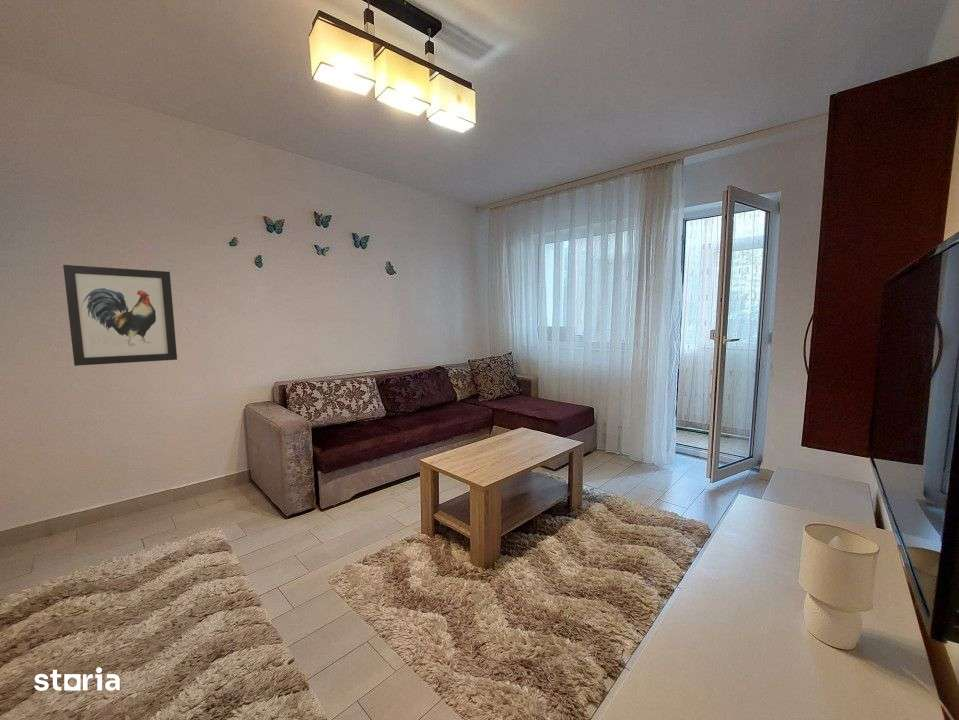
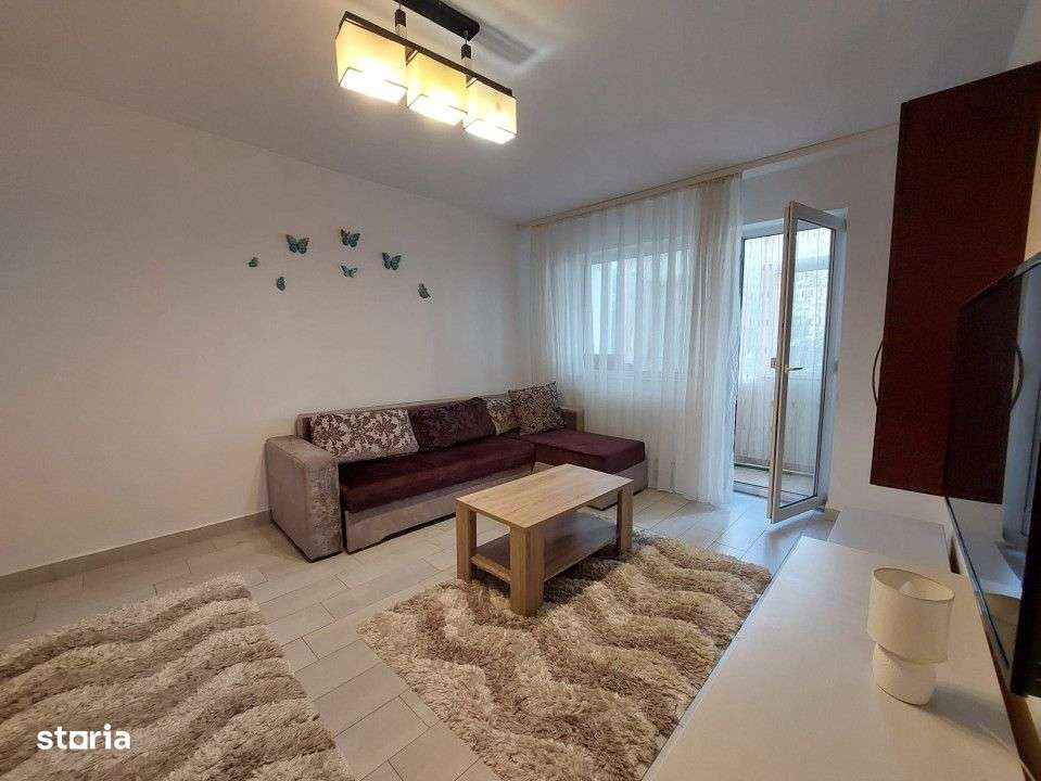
- wall art [62,264,178,367]
